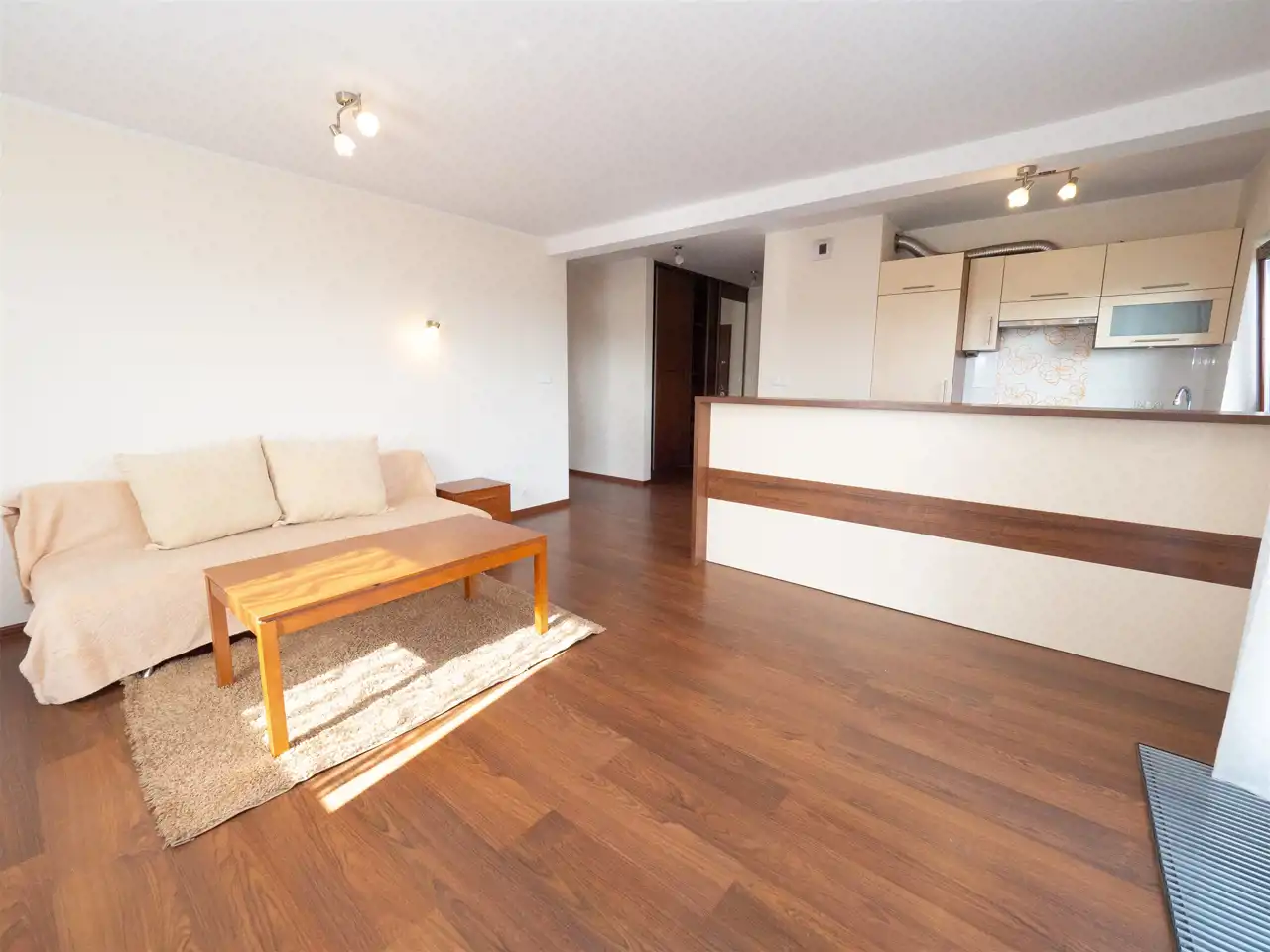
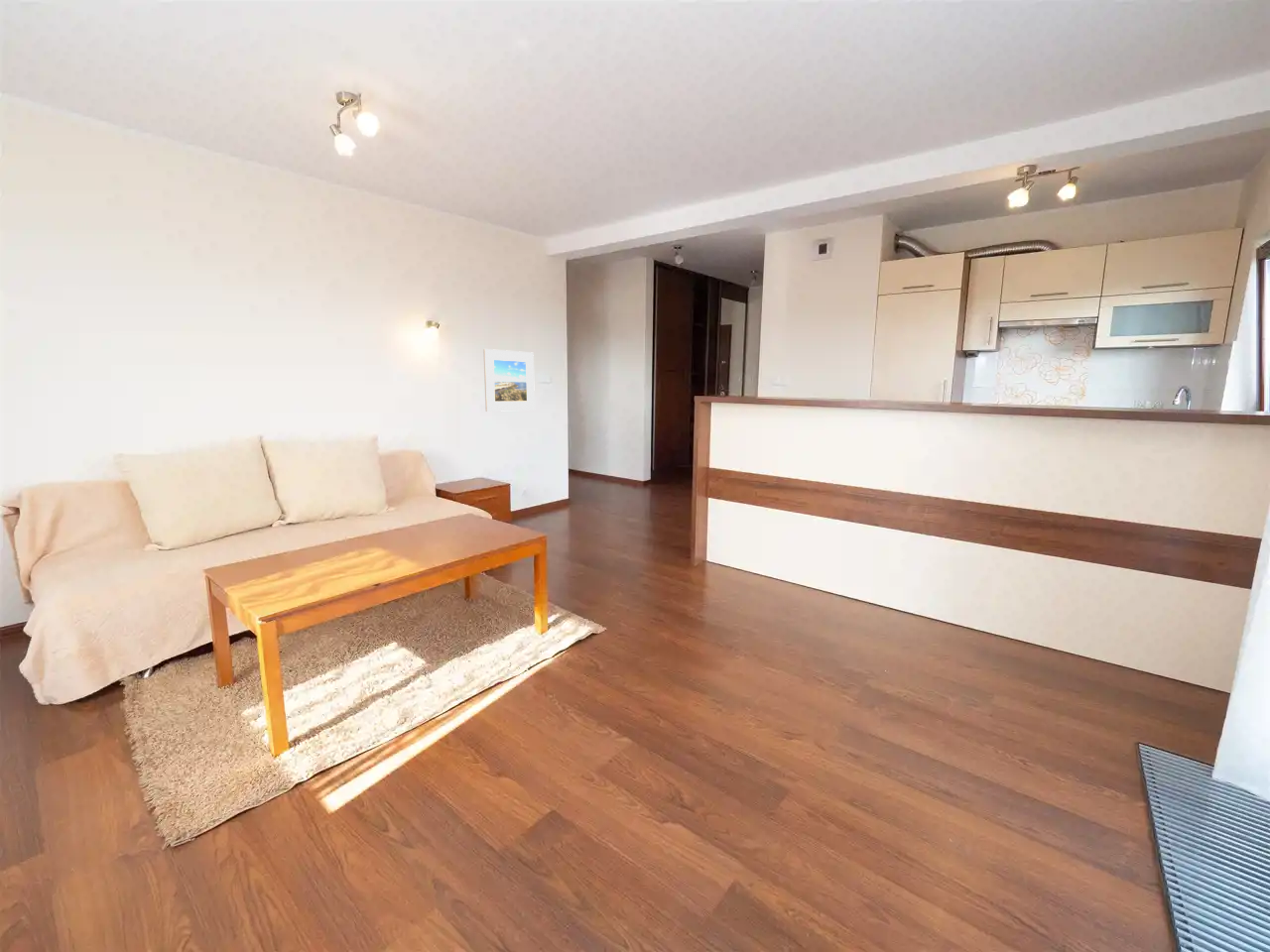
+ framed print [482,348,536,413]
